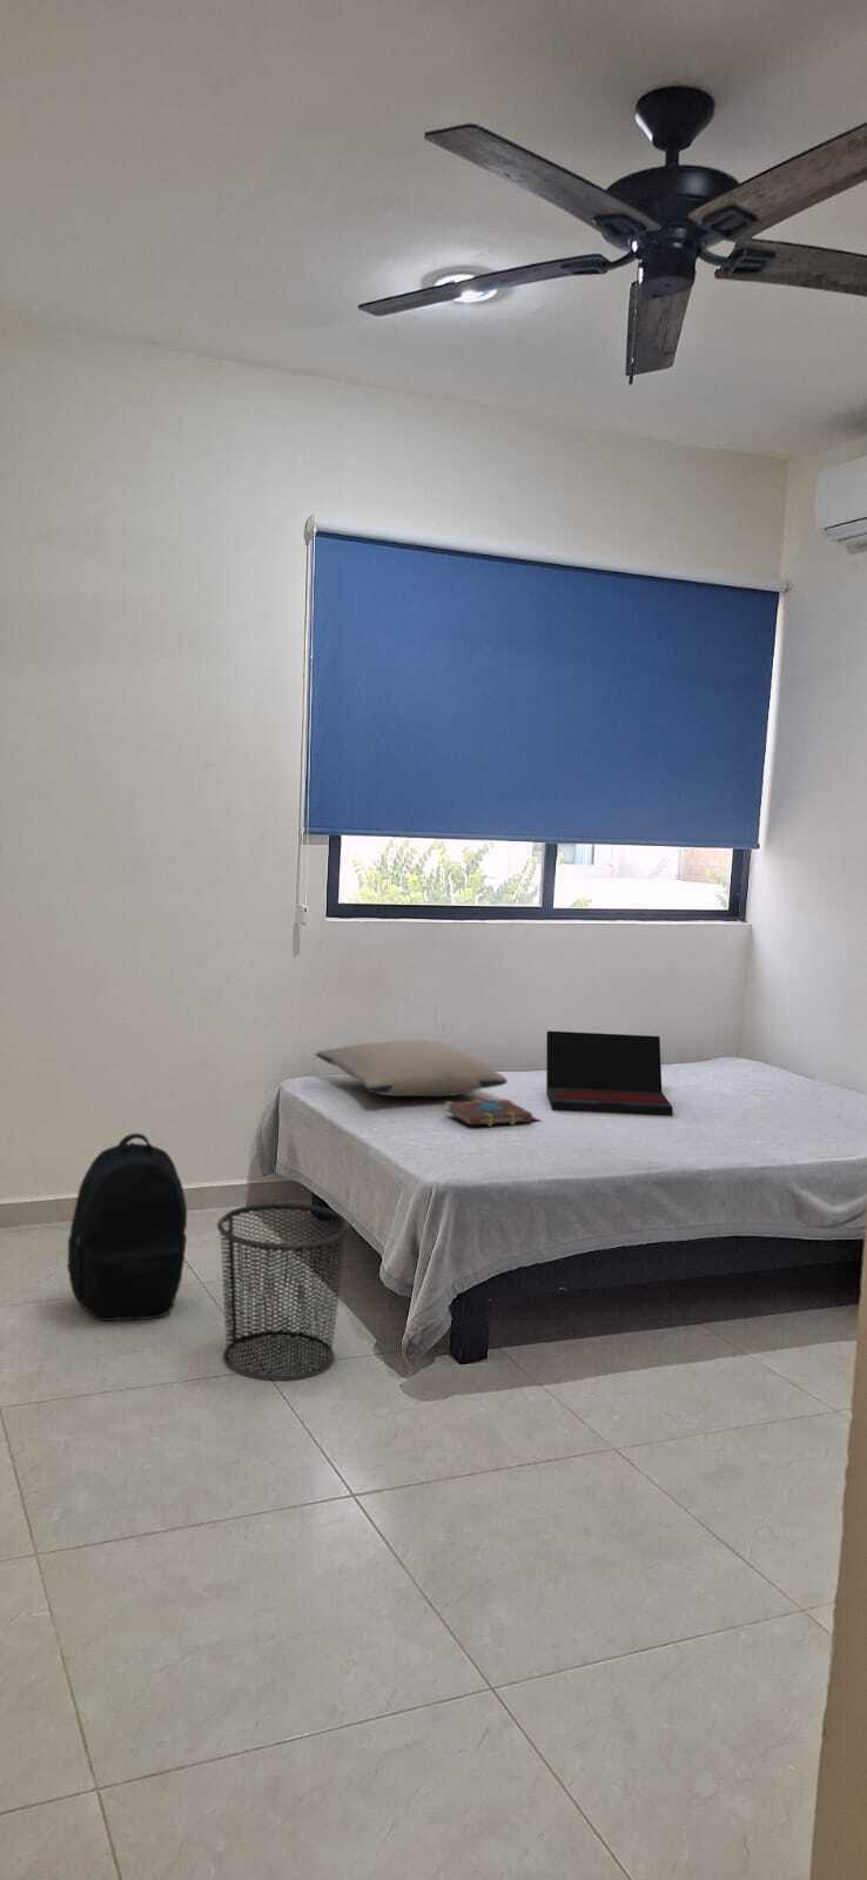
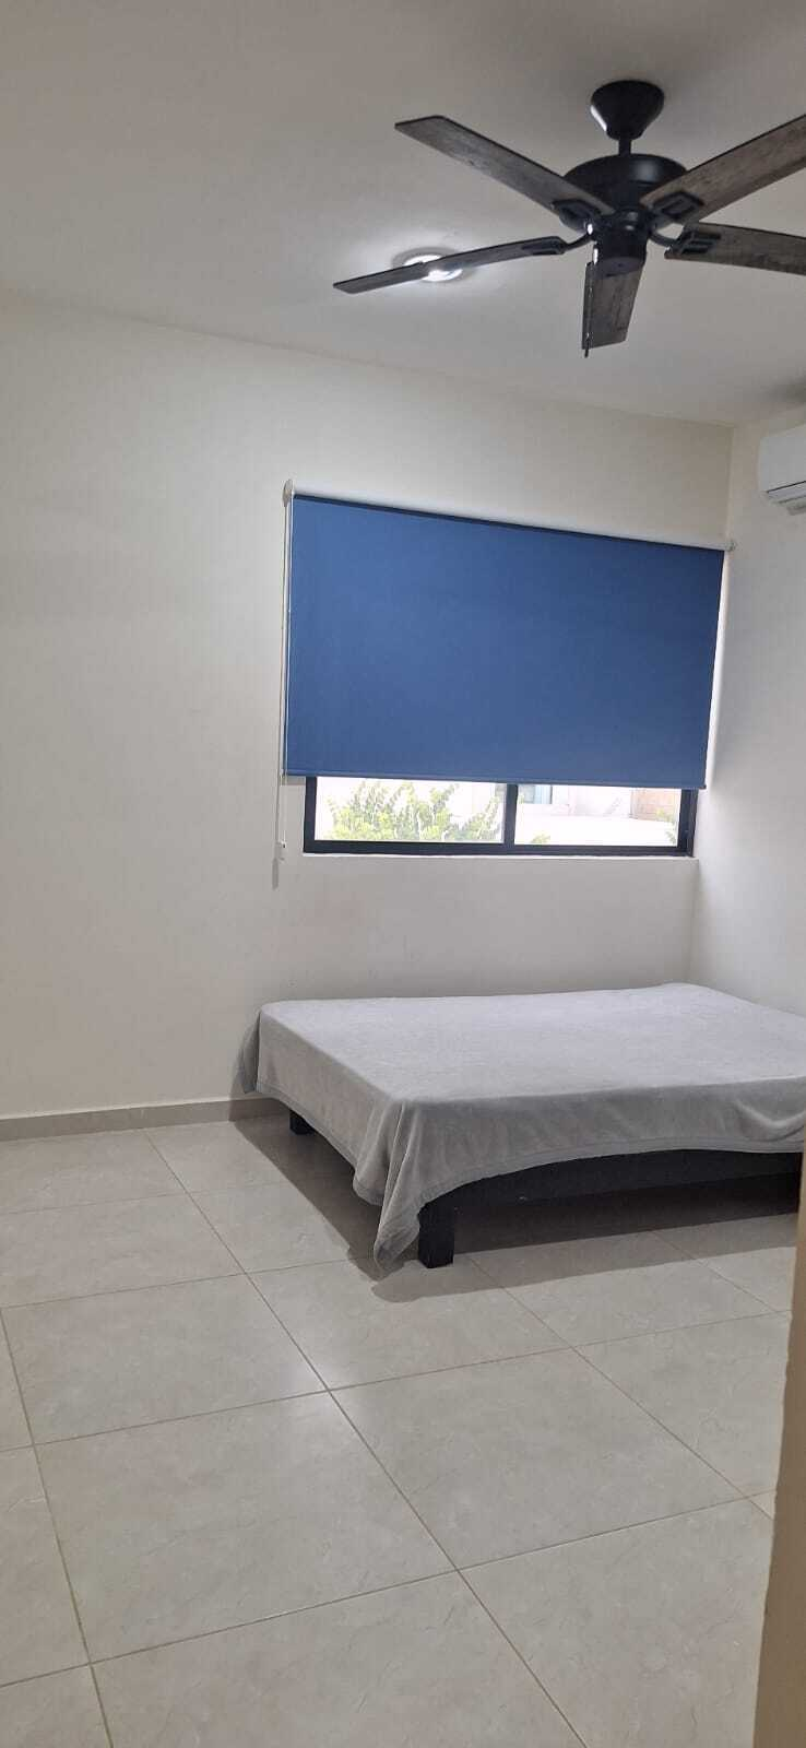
- book [442,1097,542,1128]
- pillow [315,1038,508,1097]
- backpack [66,1133,188,1322]
- laptop [546,1029,673,1117]
- waste bin [216,1201,351,1381]
